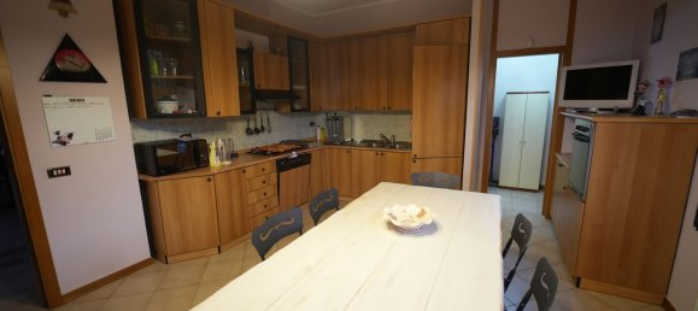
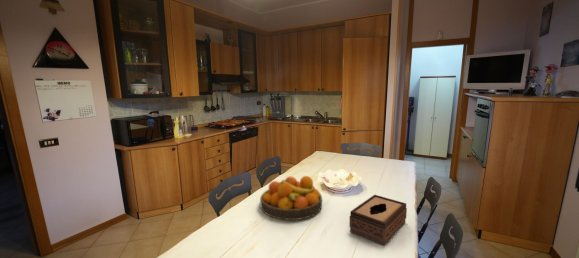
+ fruit bowl [259,175,323,221]
+ tissue box [348,194,408,247]
